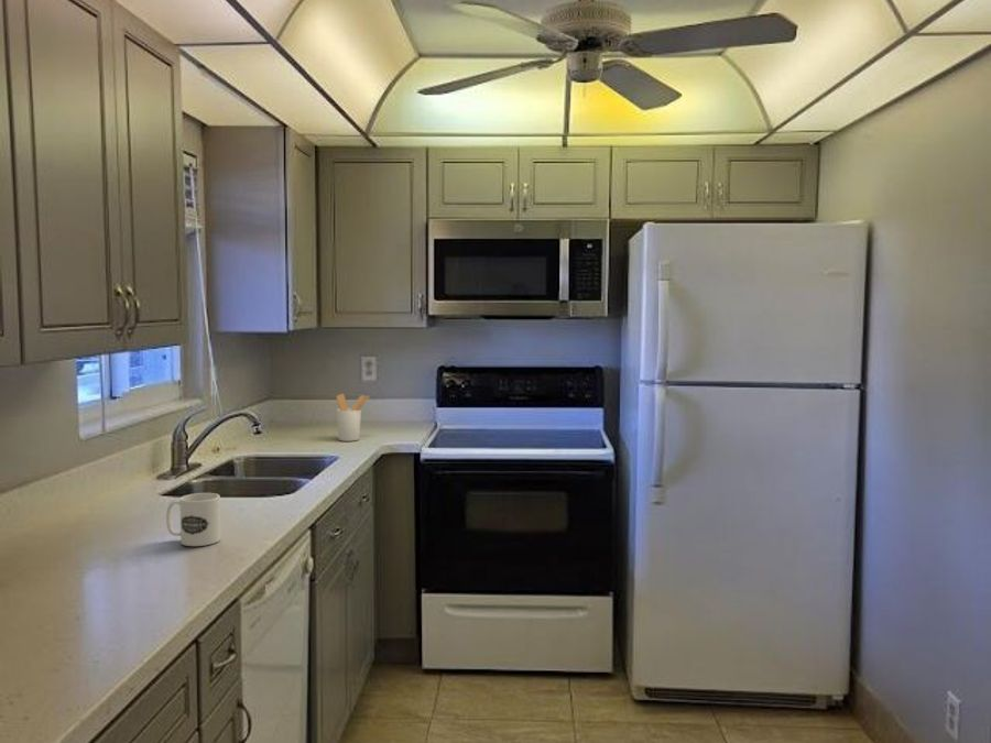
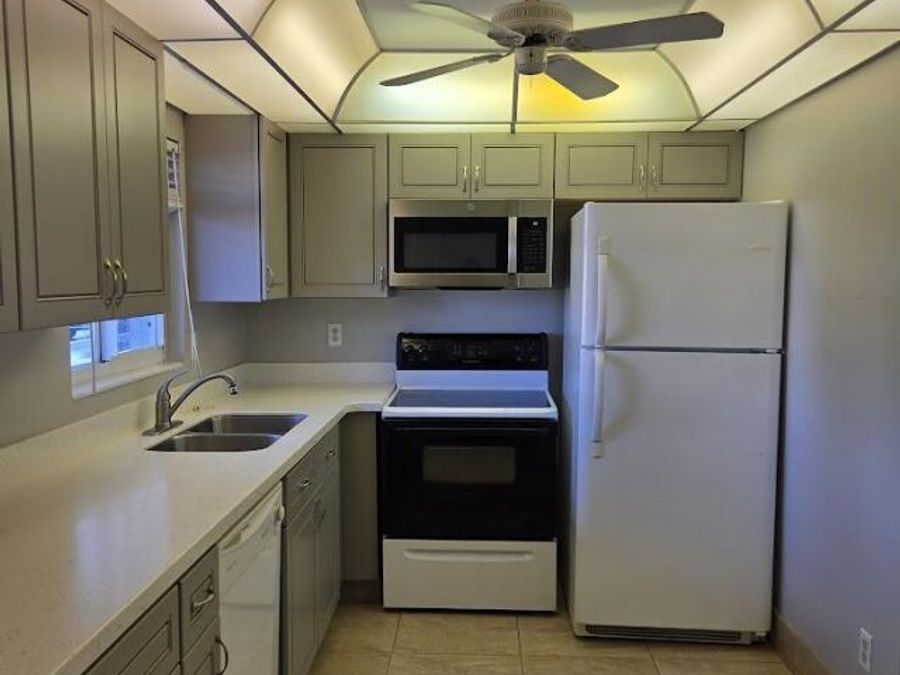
- mug [165,492,221,547]
- utensil holder [336,393,371,442]
